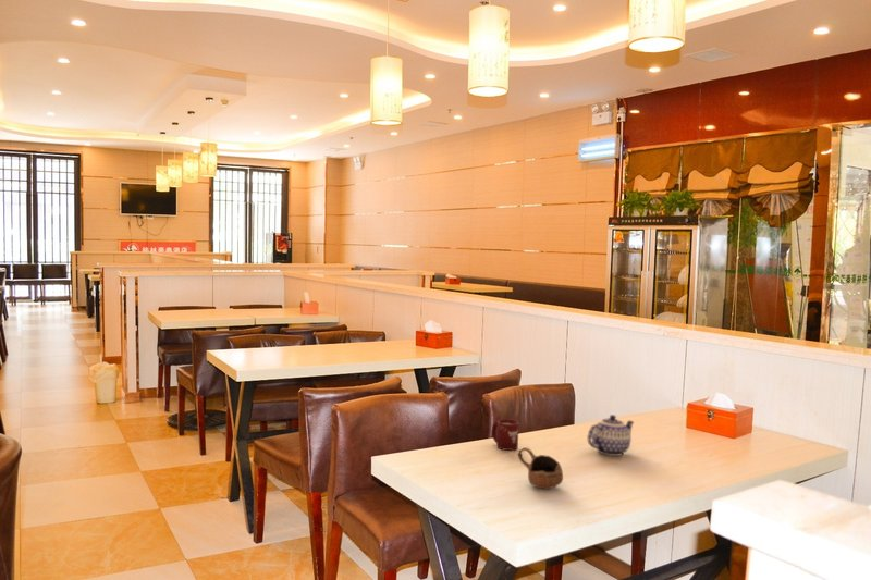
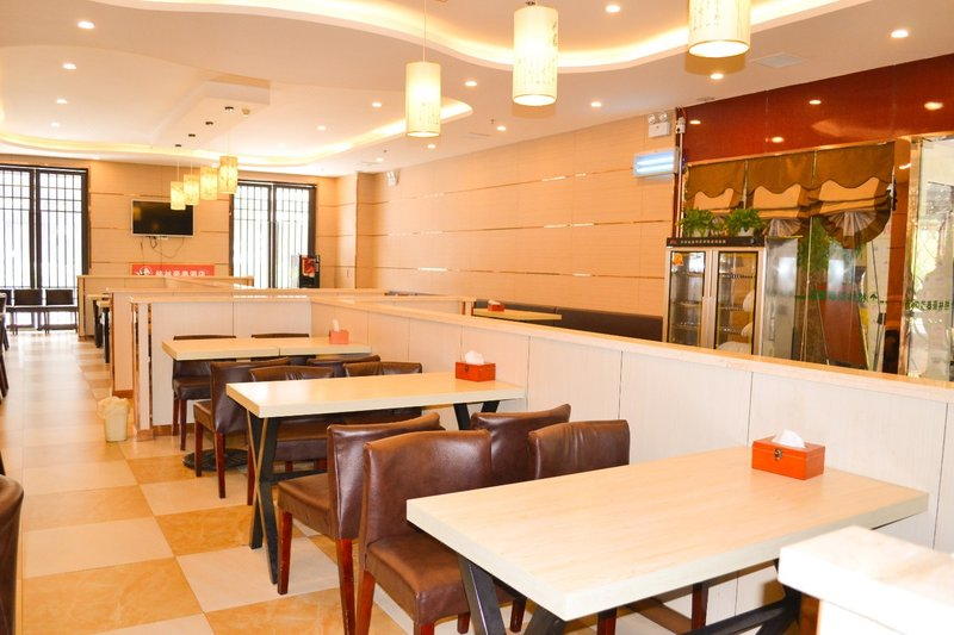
- cup [517,446,564,490]
- teapot [587,414,635,457]
- cup [491,418,520,452]
